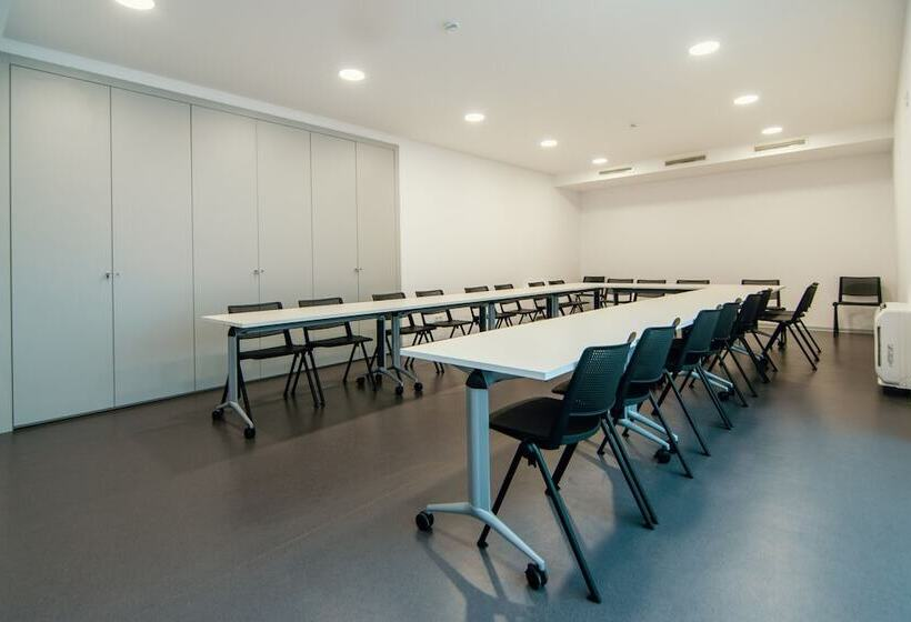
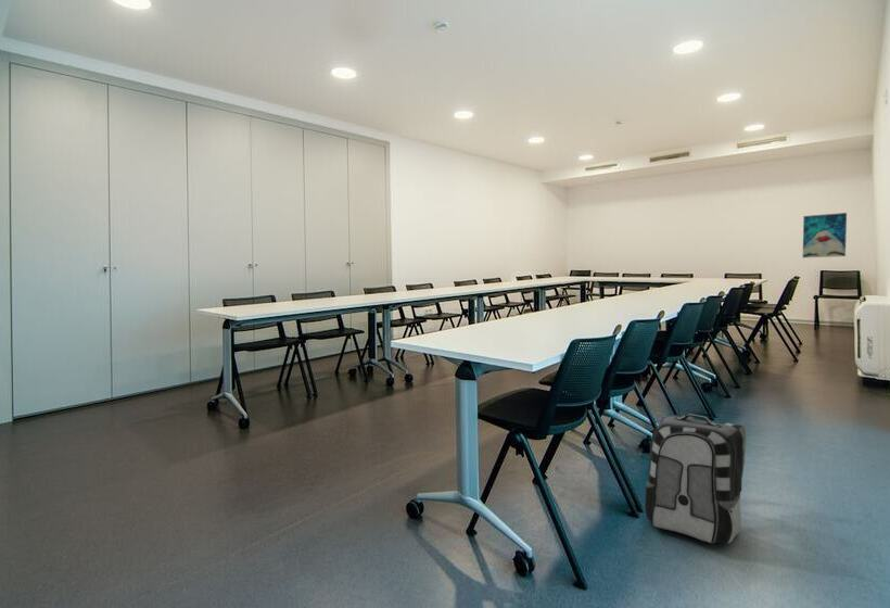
+ backpack [644,414,747,545]
+ wall art [802,212,848,258]
